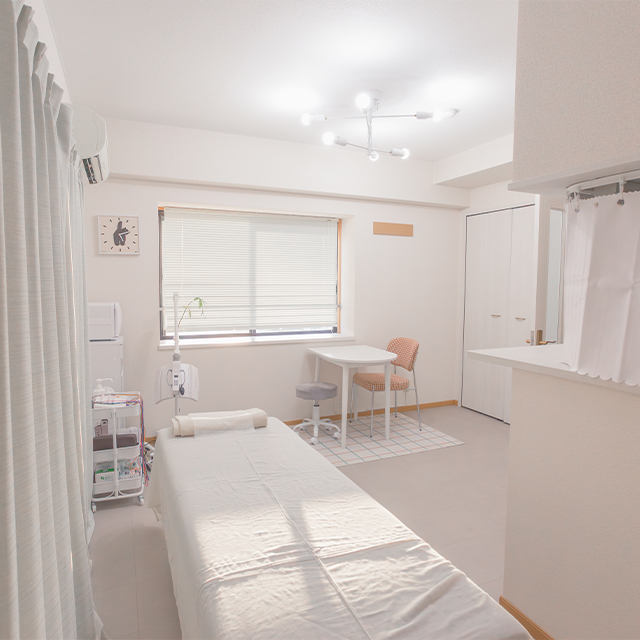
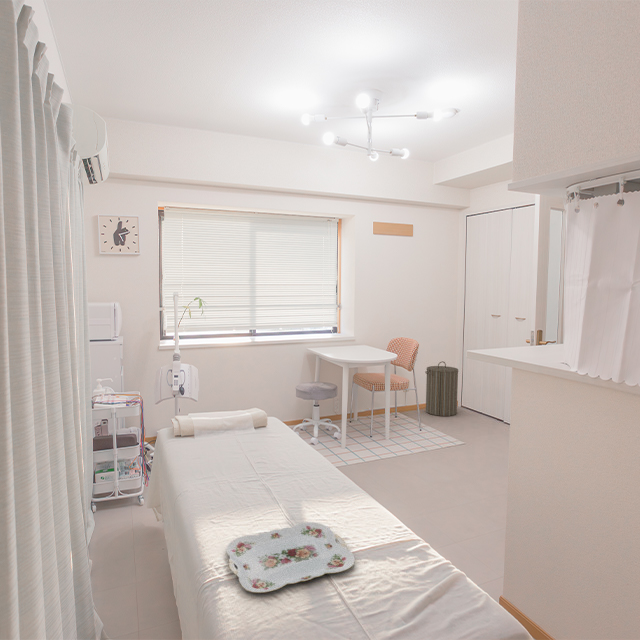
+ laundry hamper [424,360,459,417]
+ serving tray [225,521,356,594]
